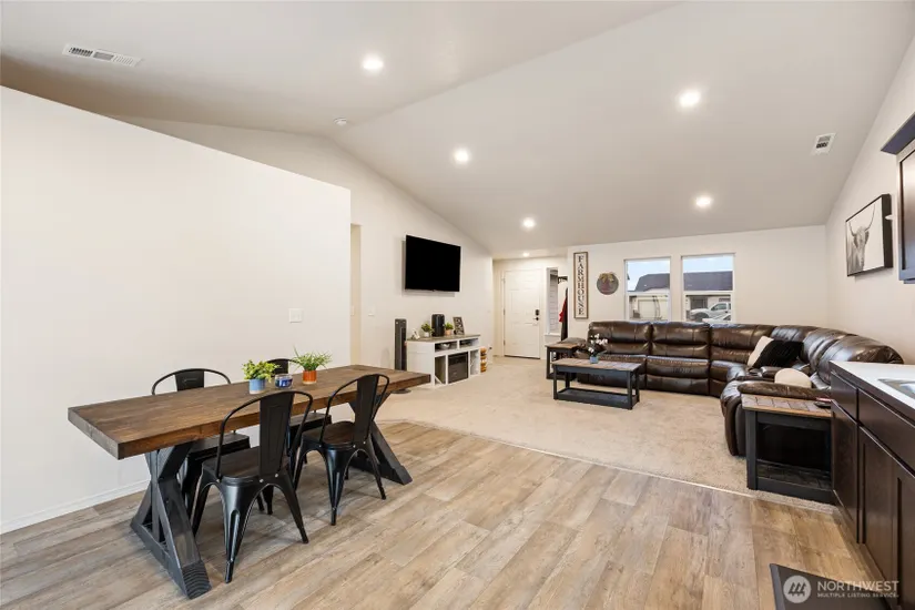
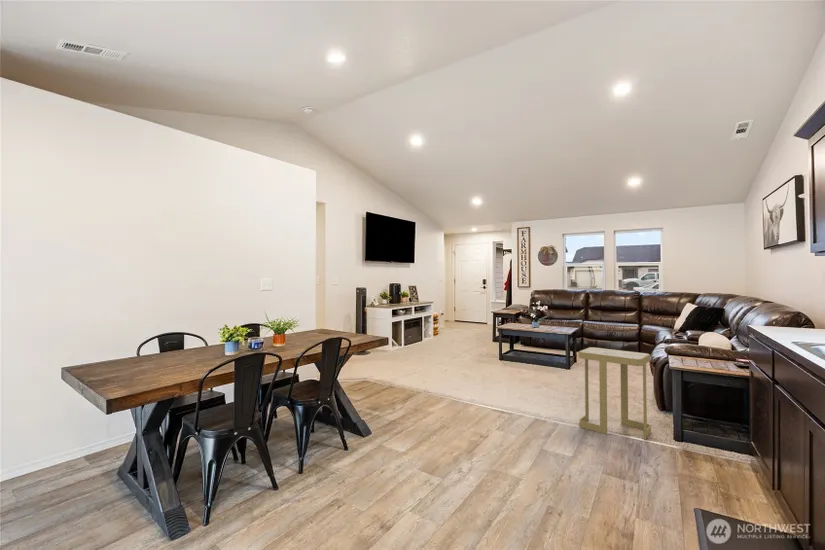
+ side table [578,346,652,440]
